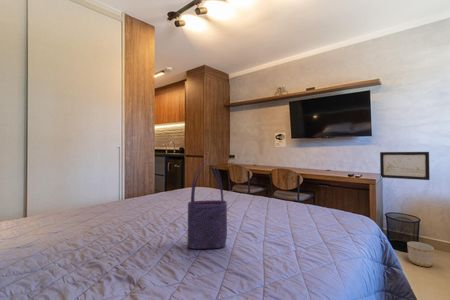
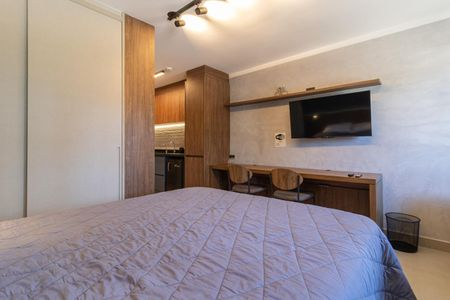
- wall art [379,151,431,181]
- tote bag [186,161,228,250]
- planter [406,241,435,268]
